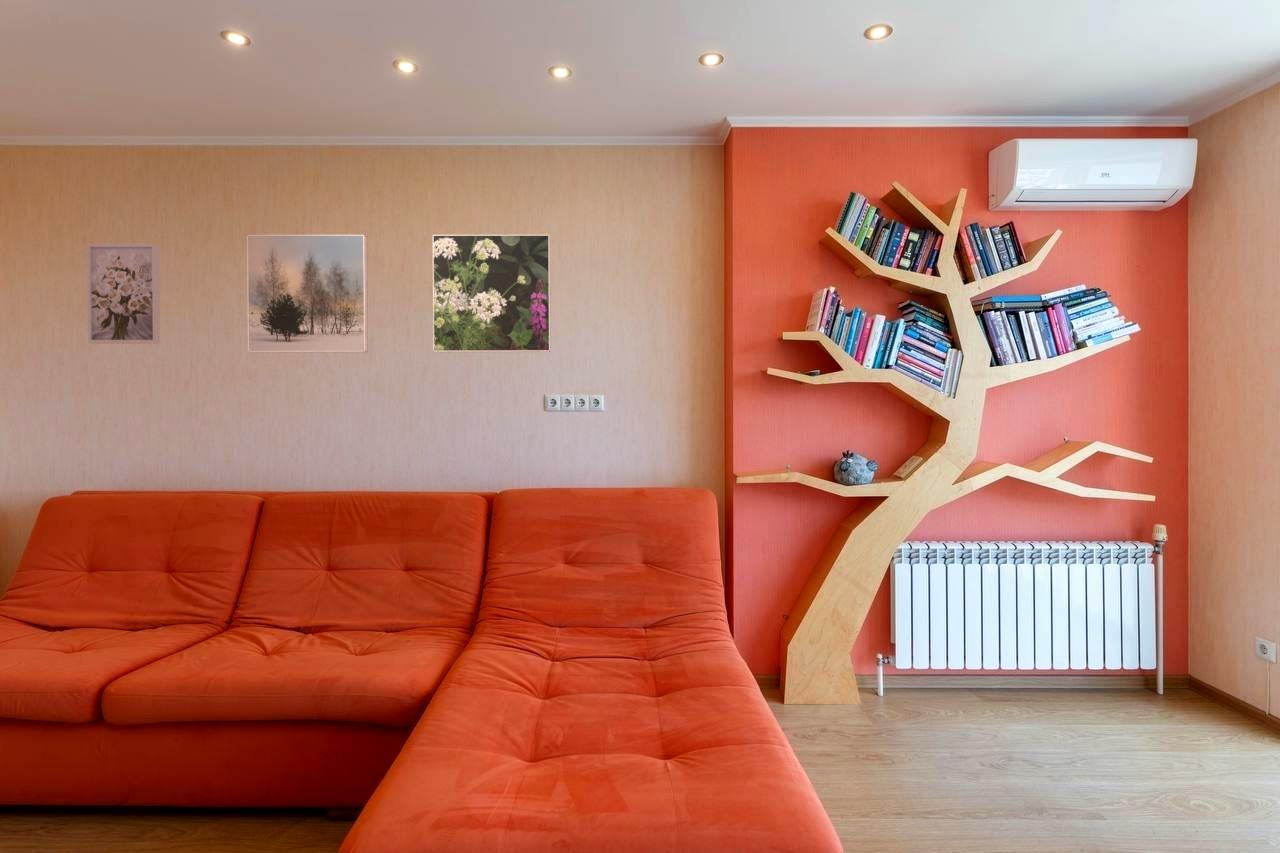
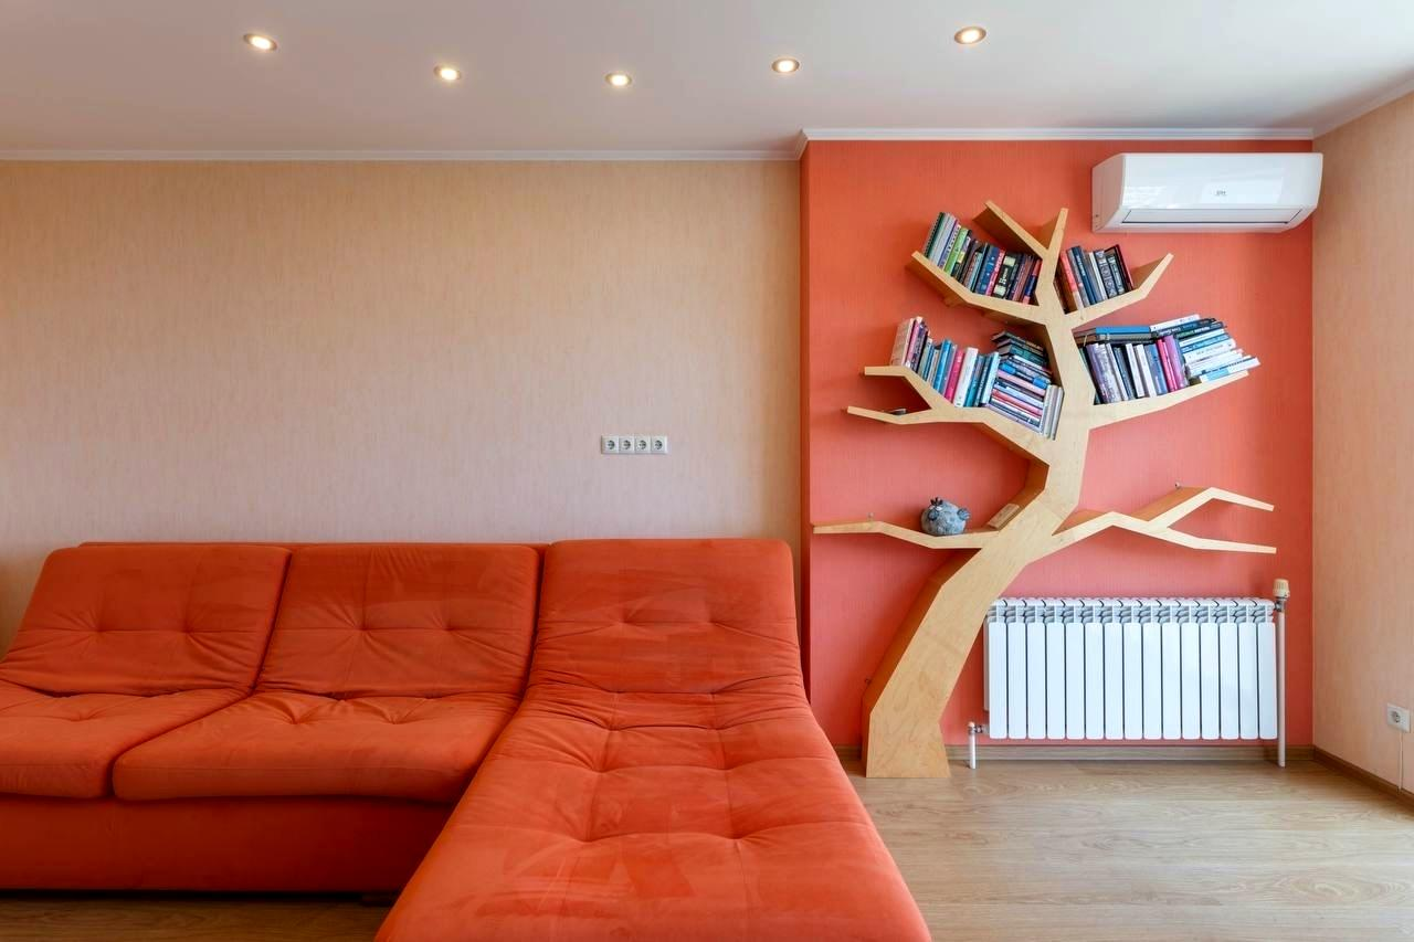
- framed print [432,234,552,353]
- wall art [86,243,161,345]
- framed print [246,234,369,354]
